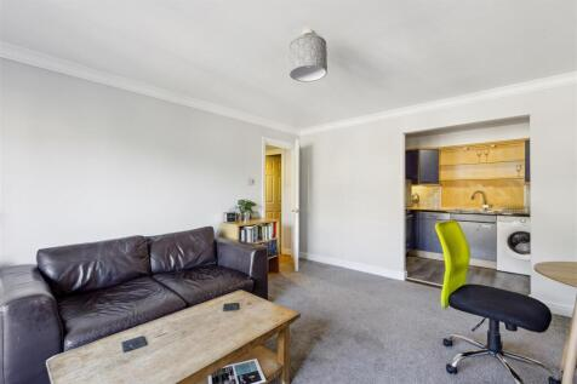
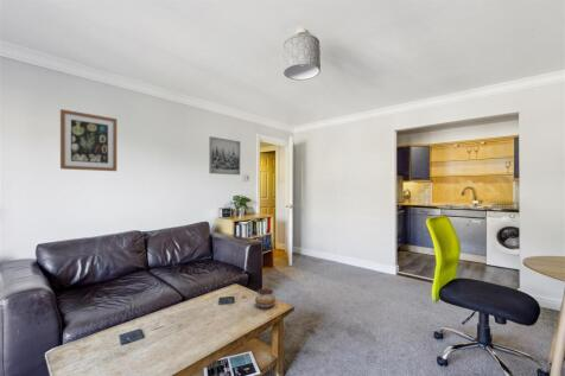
+ wall art [59,108,118,172]
+ wall art [208,135,241,176]
+ decorative bowl [254,287,277,310]
